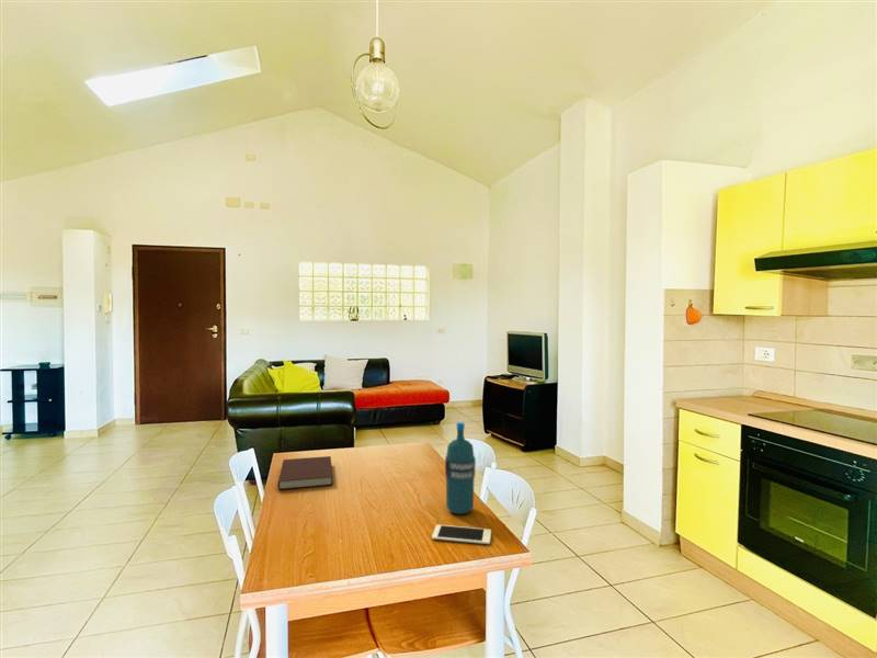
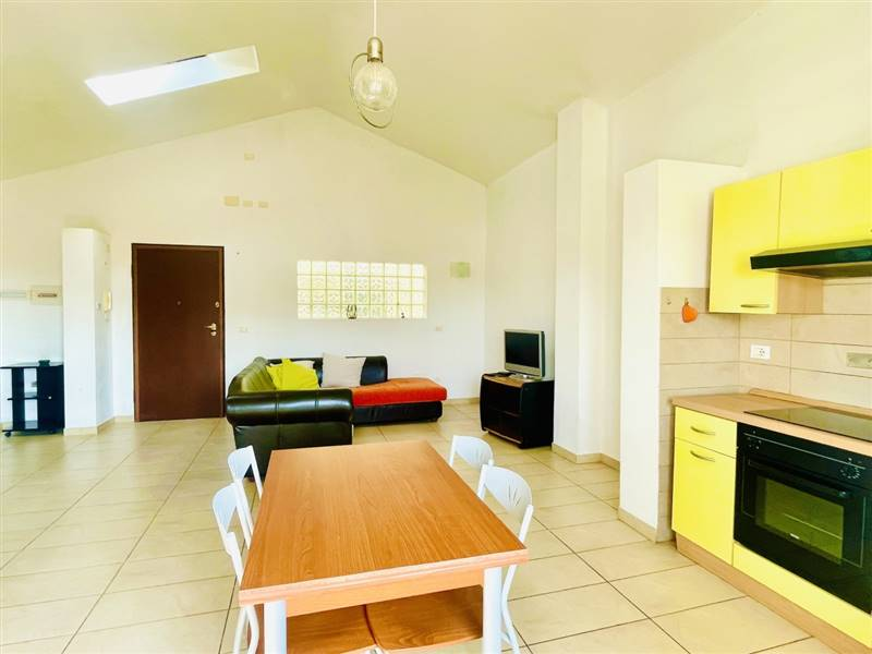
- water bottle [444,421,477,515]
- cell phone [431,524,492,545]
- notebook [276,455,333,491]
